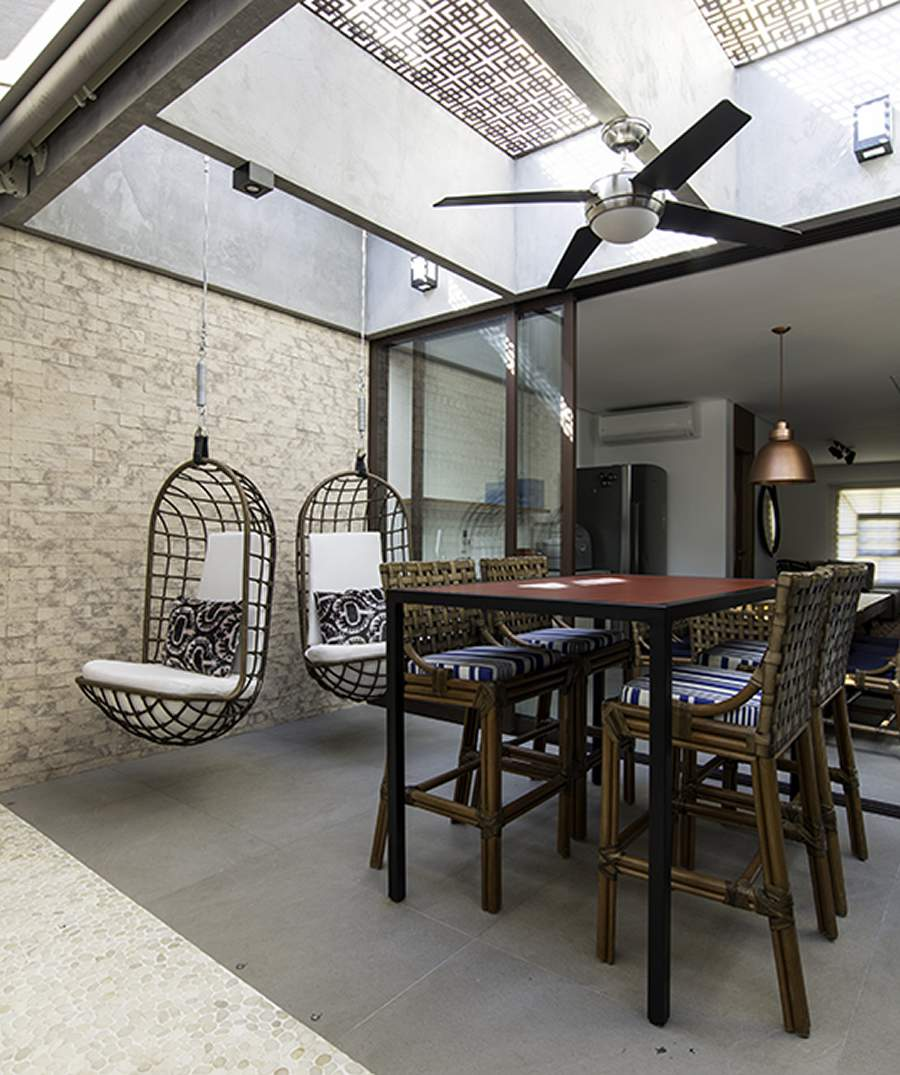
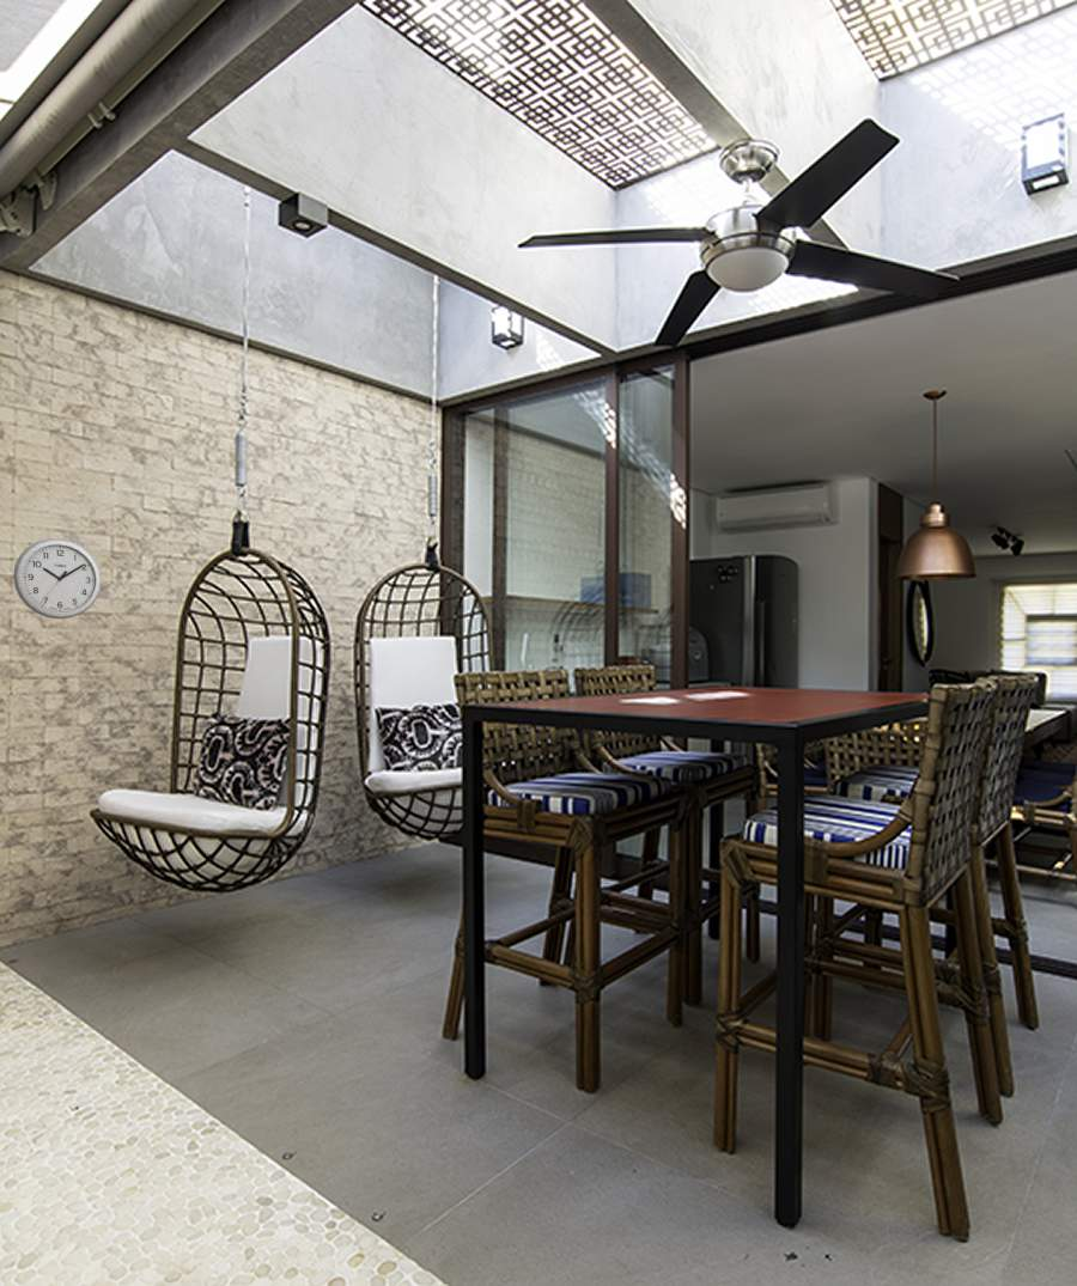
+ wall clock [12,537,103,620]
